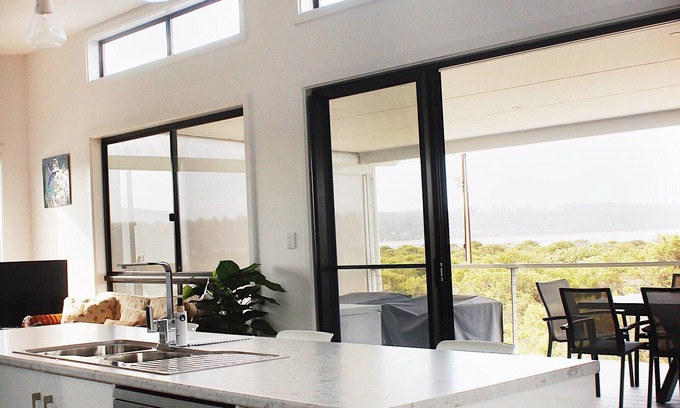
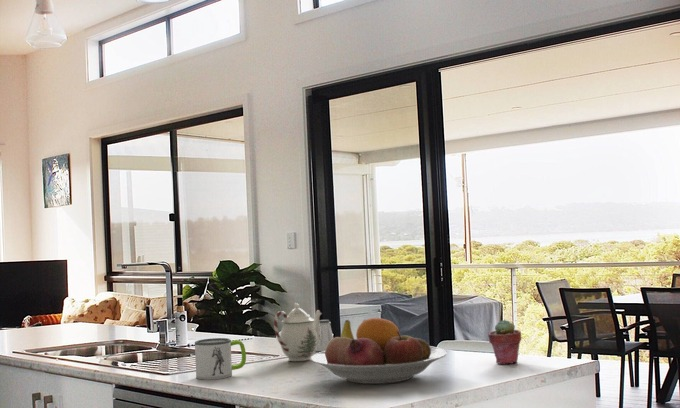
+ fruit bowl [310,317,447,385]
+ potted succulent [487,319,523,365]
+ teapot [273,302,323,362]
+ saltshaker [315,319,334,352]
+ mug [194,337,247,381]
